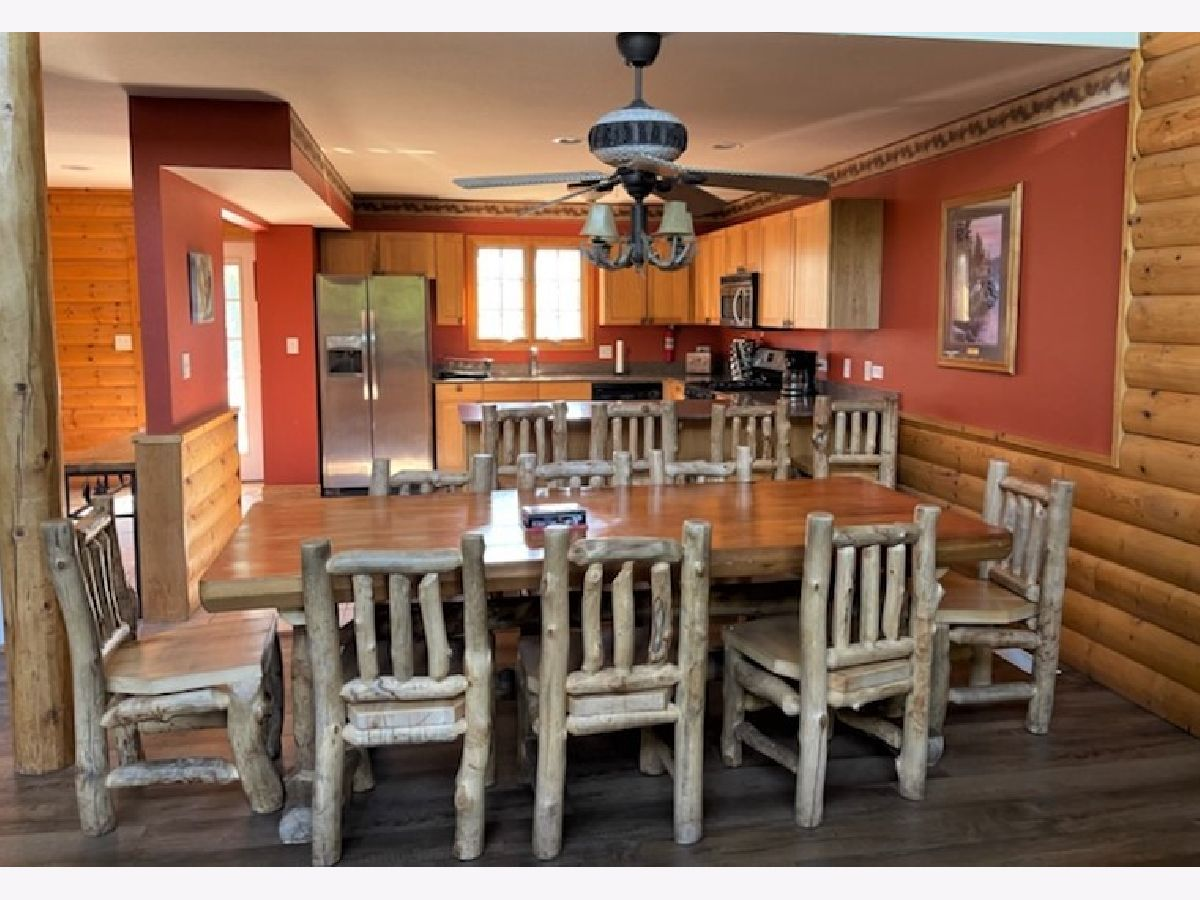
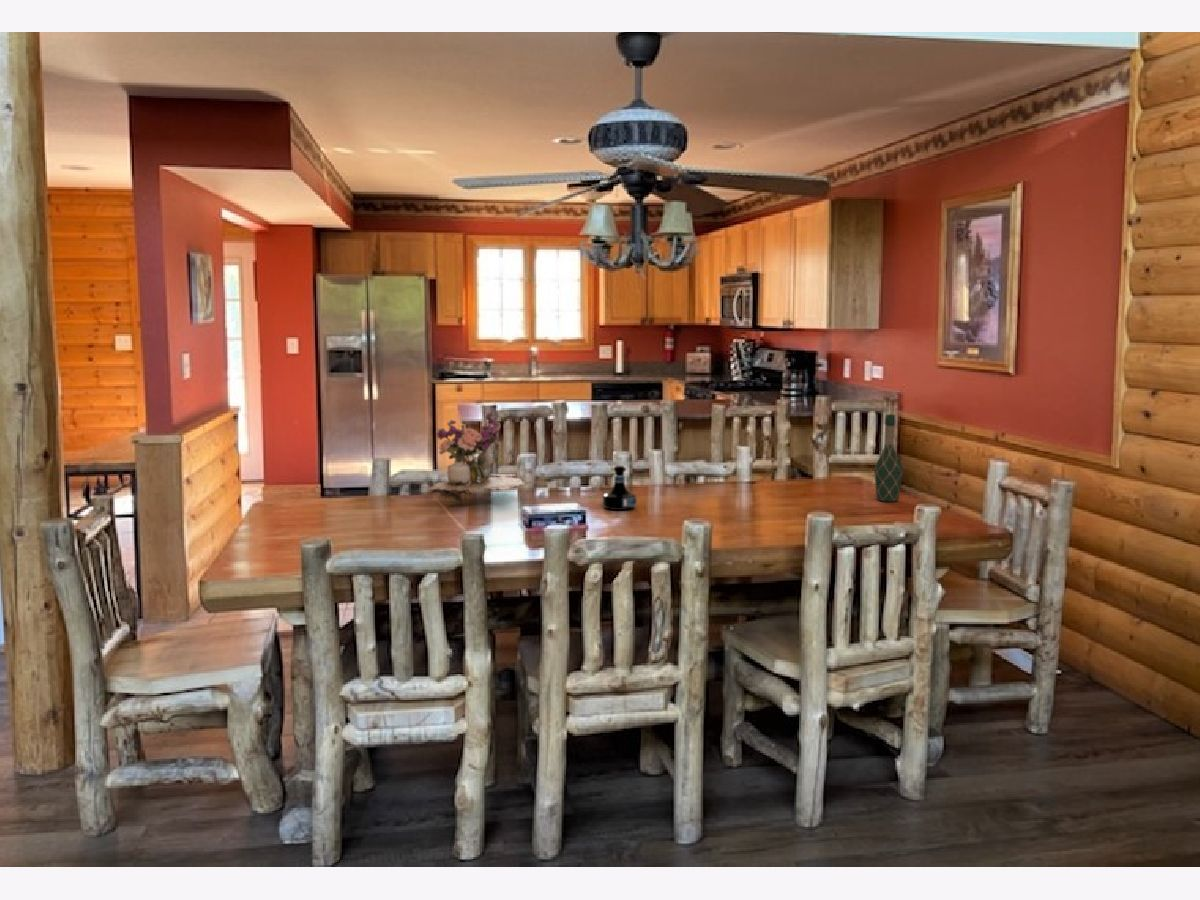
+ wine bottle [873,413,904,502]
+ flower arrangement [425,409,532,505]
+ tequila bottle [602,465,637,511]
